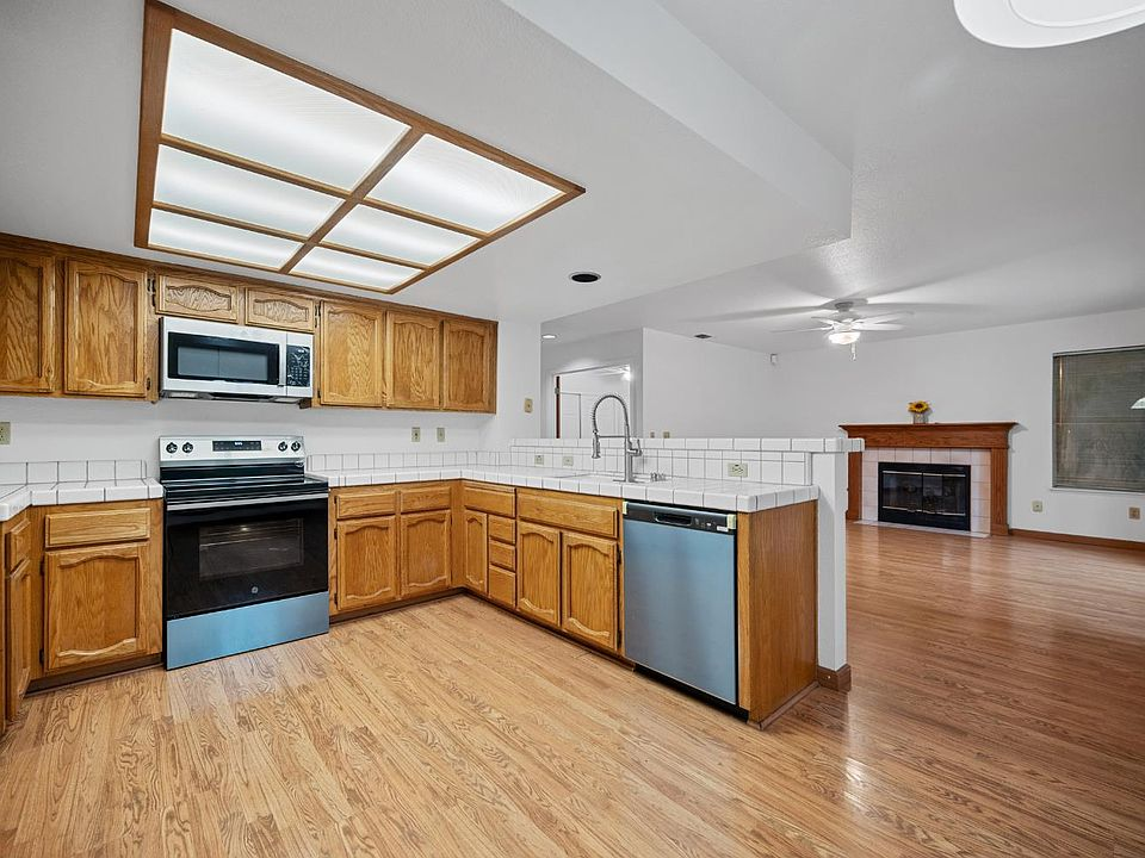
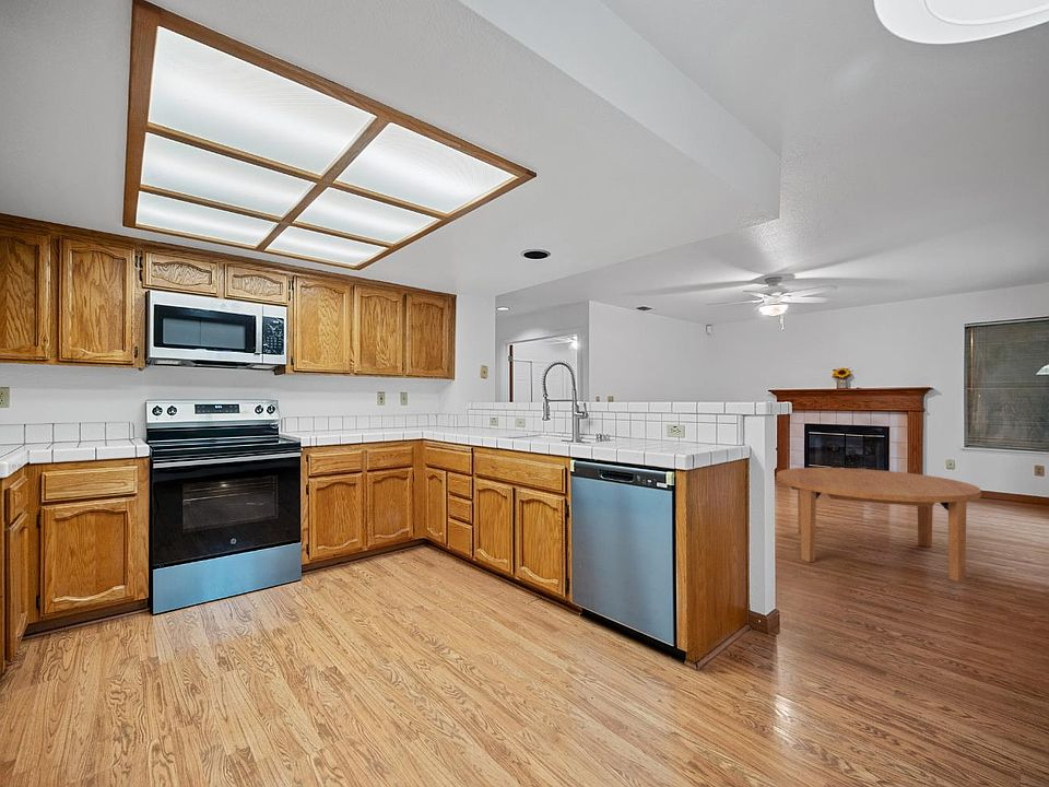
+ dining table [776,467,982,583]
